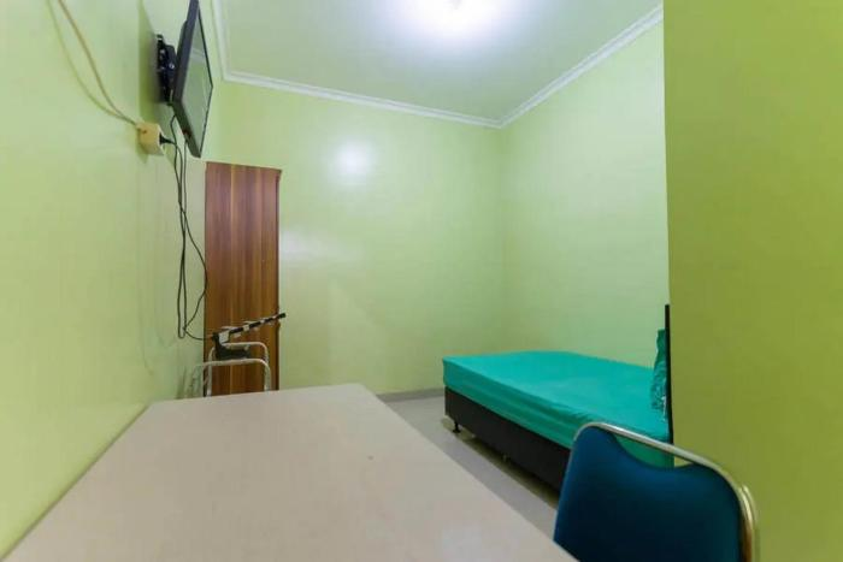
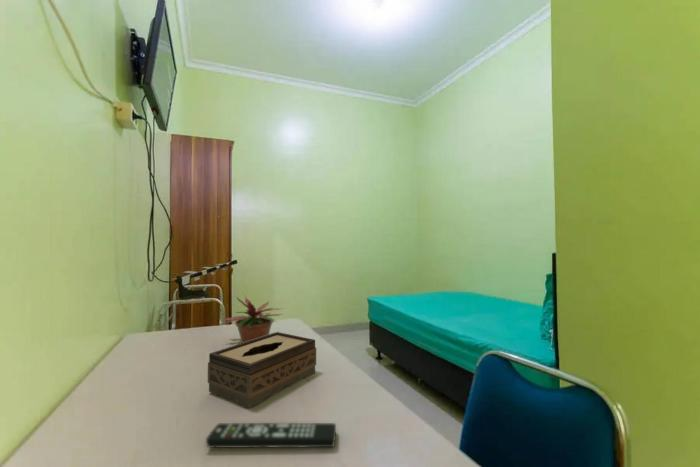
+ tissue box [207,331,317,409]
+ remote control [205,422,337,449]
+ potted plant [222,290,285,343]
